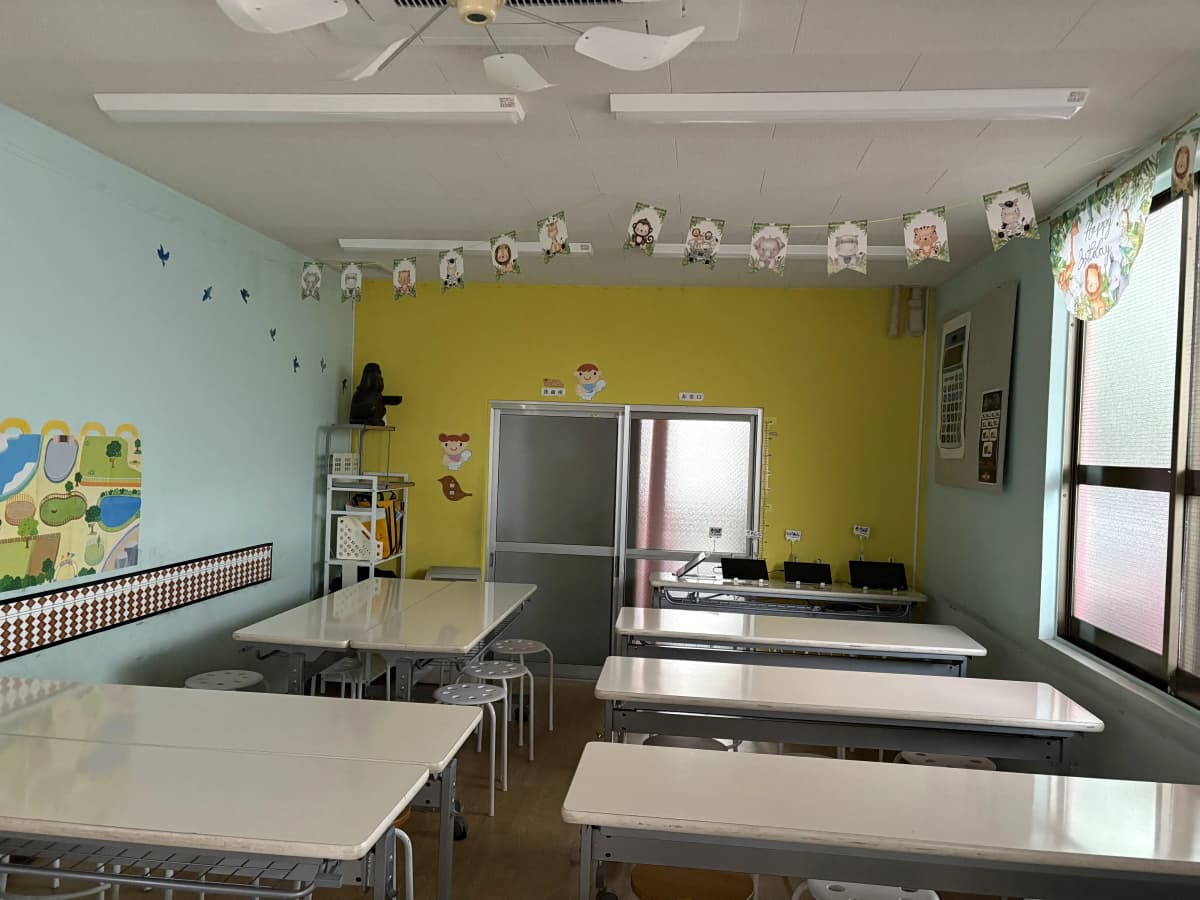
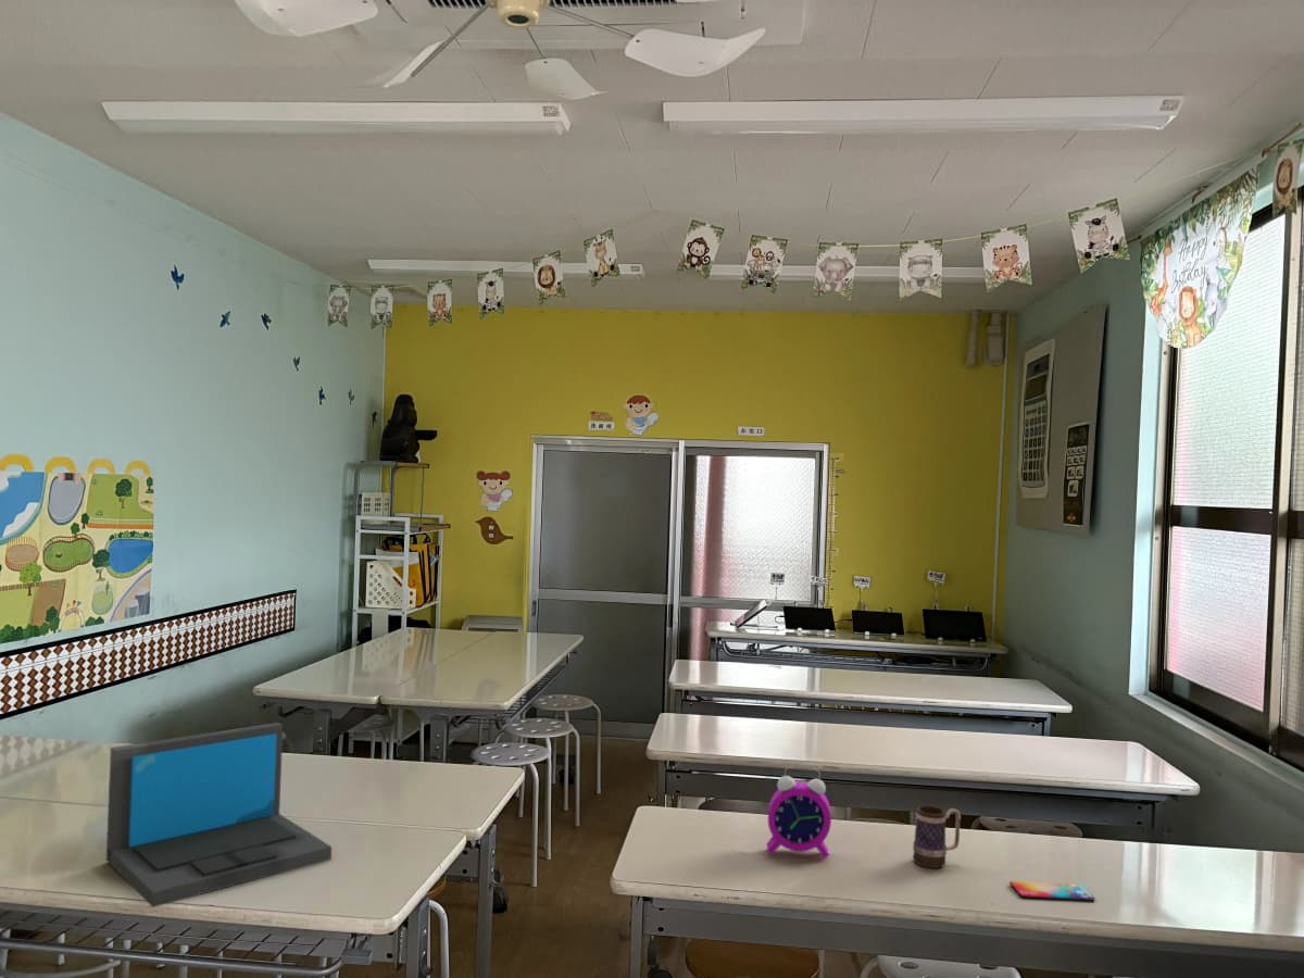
+ alarm clock [765,764,832,860]
+ mug [912,804,962,869]
+ smartphone [1008,880,1095,902]
+ laptop [105,722,333,908]
